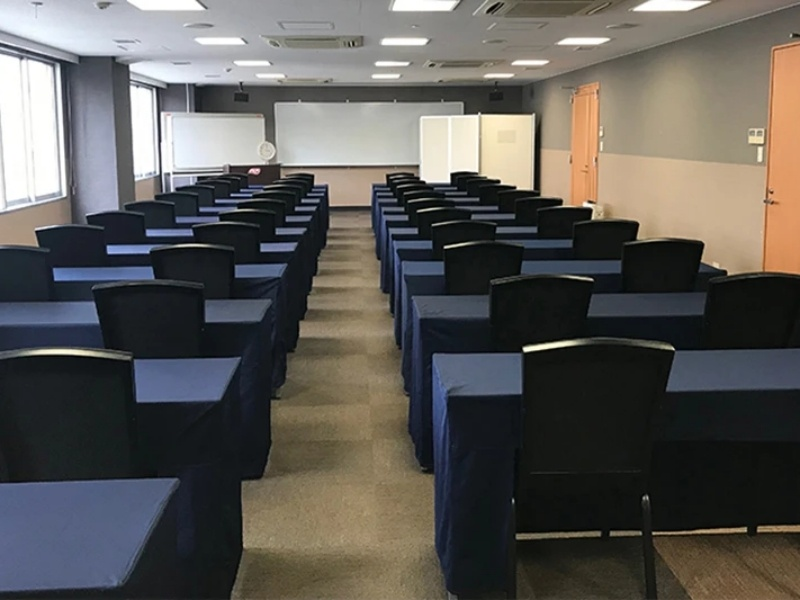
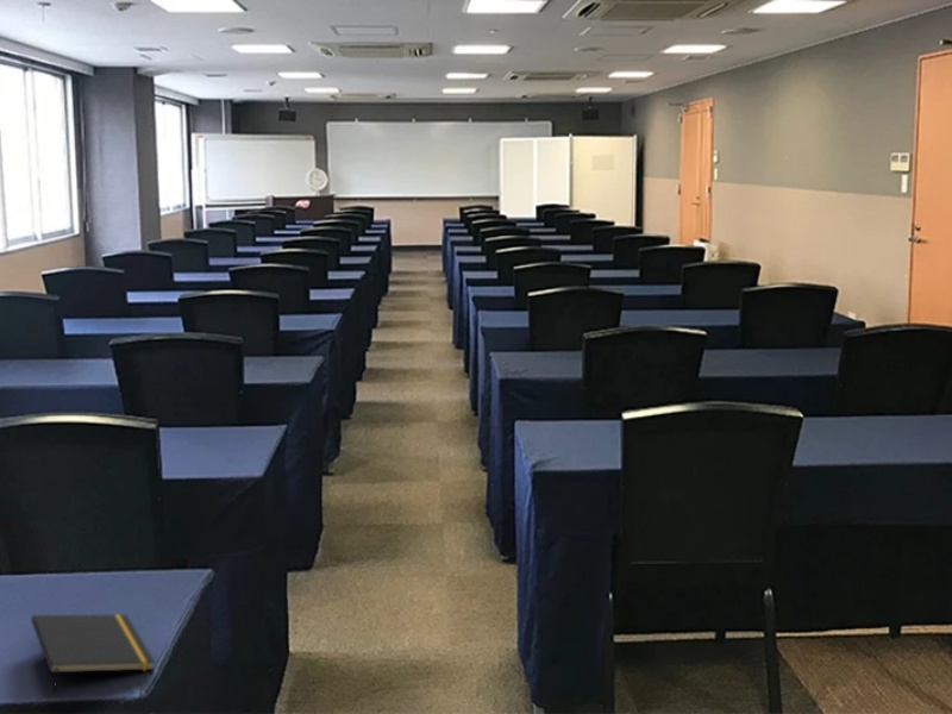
+ notepad [30,613,156,694]
